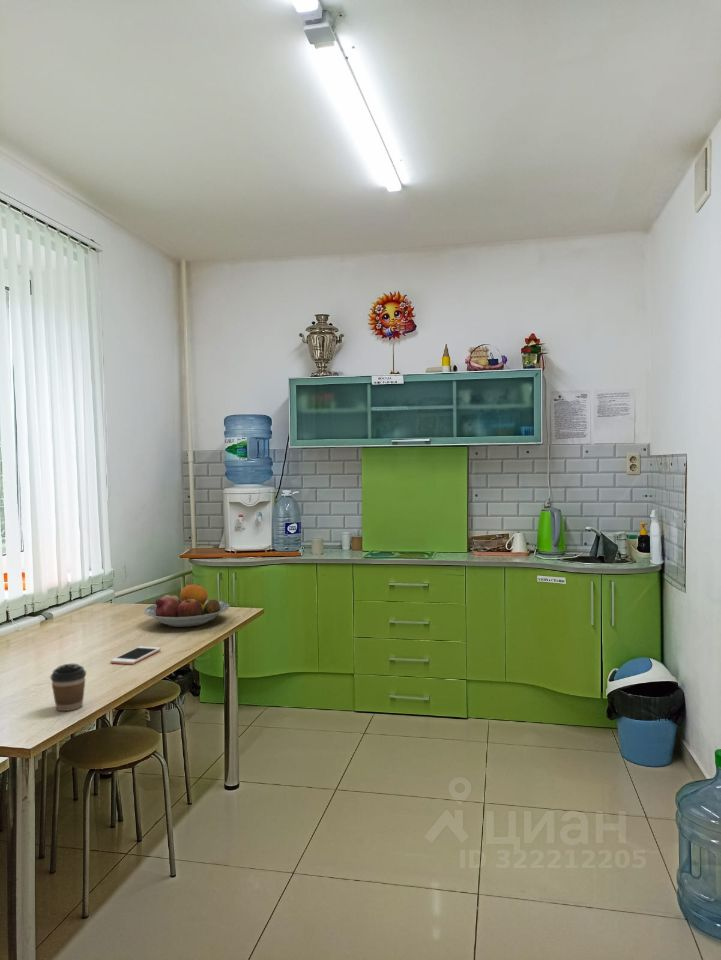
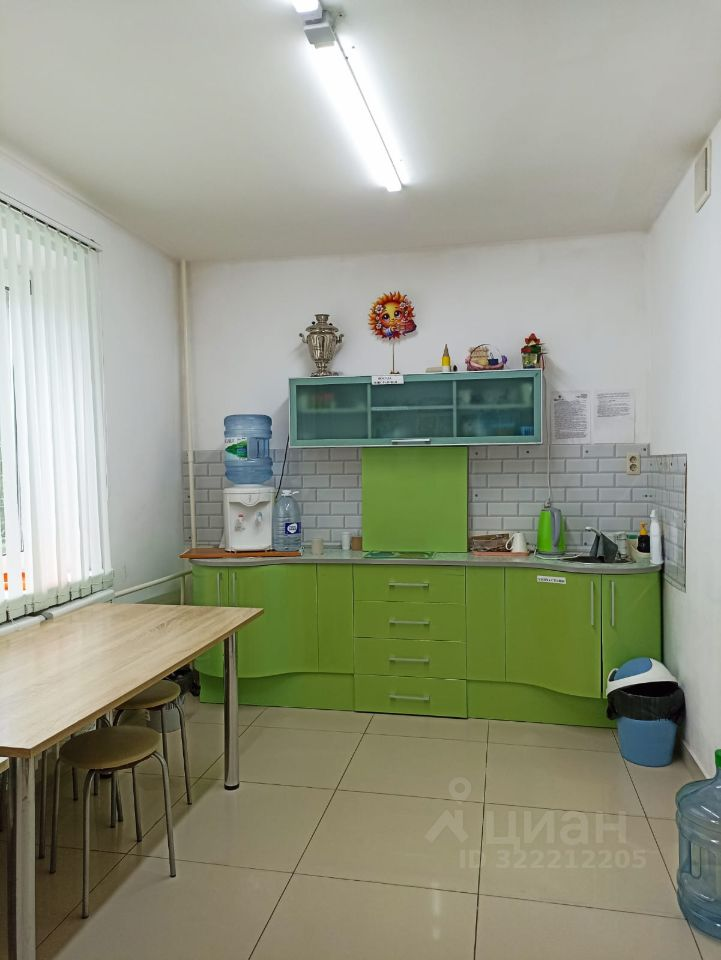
- cell phone [110,645,162,665]
- coffee cup [49,663,87,712]
- fruit bowl [143,582,230,628]
